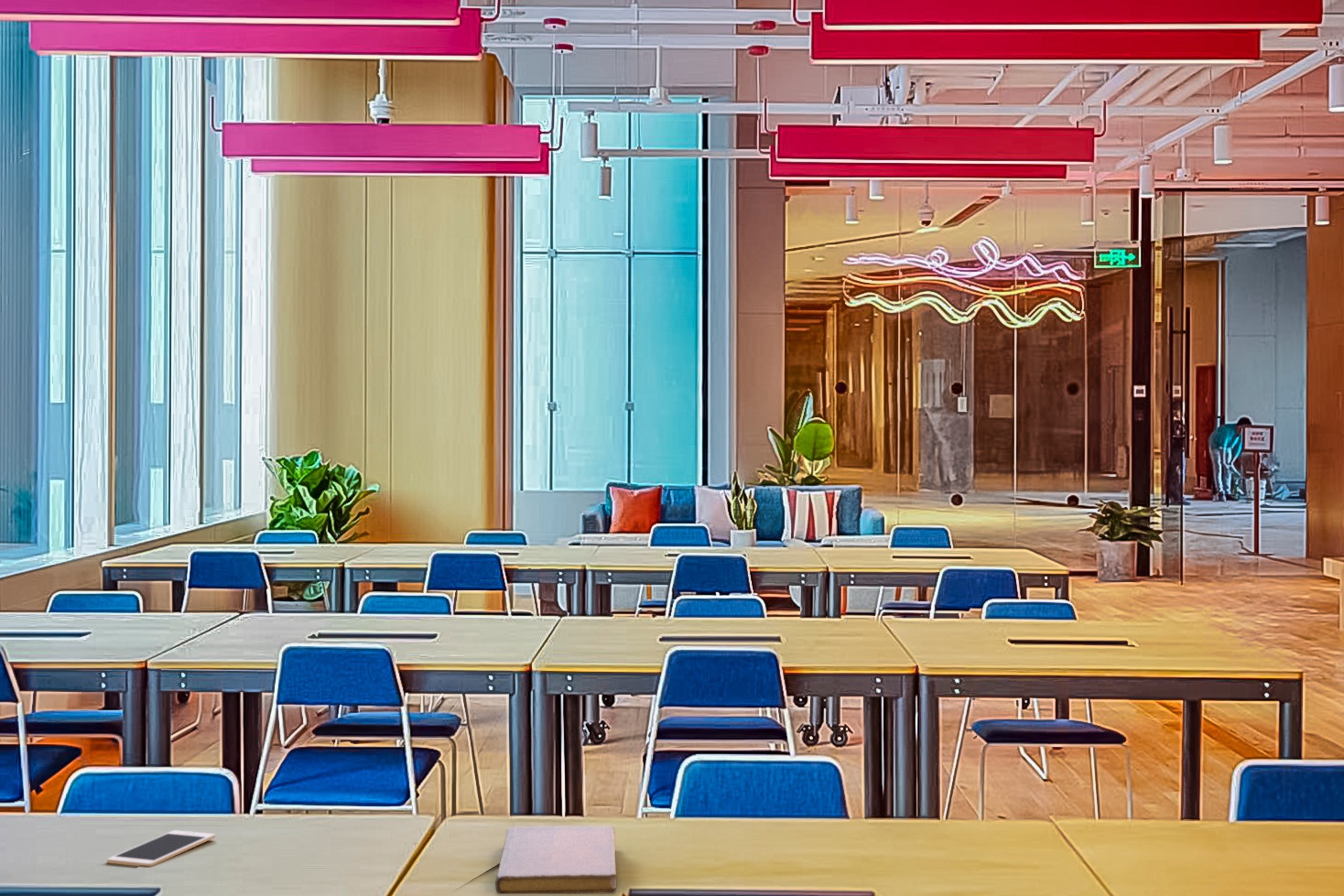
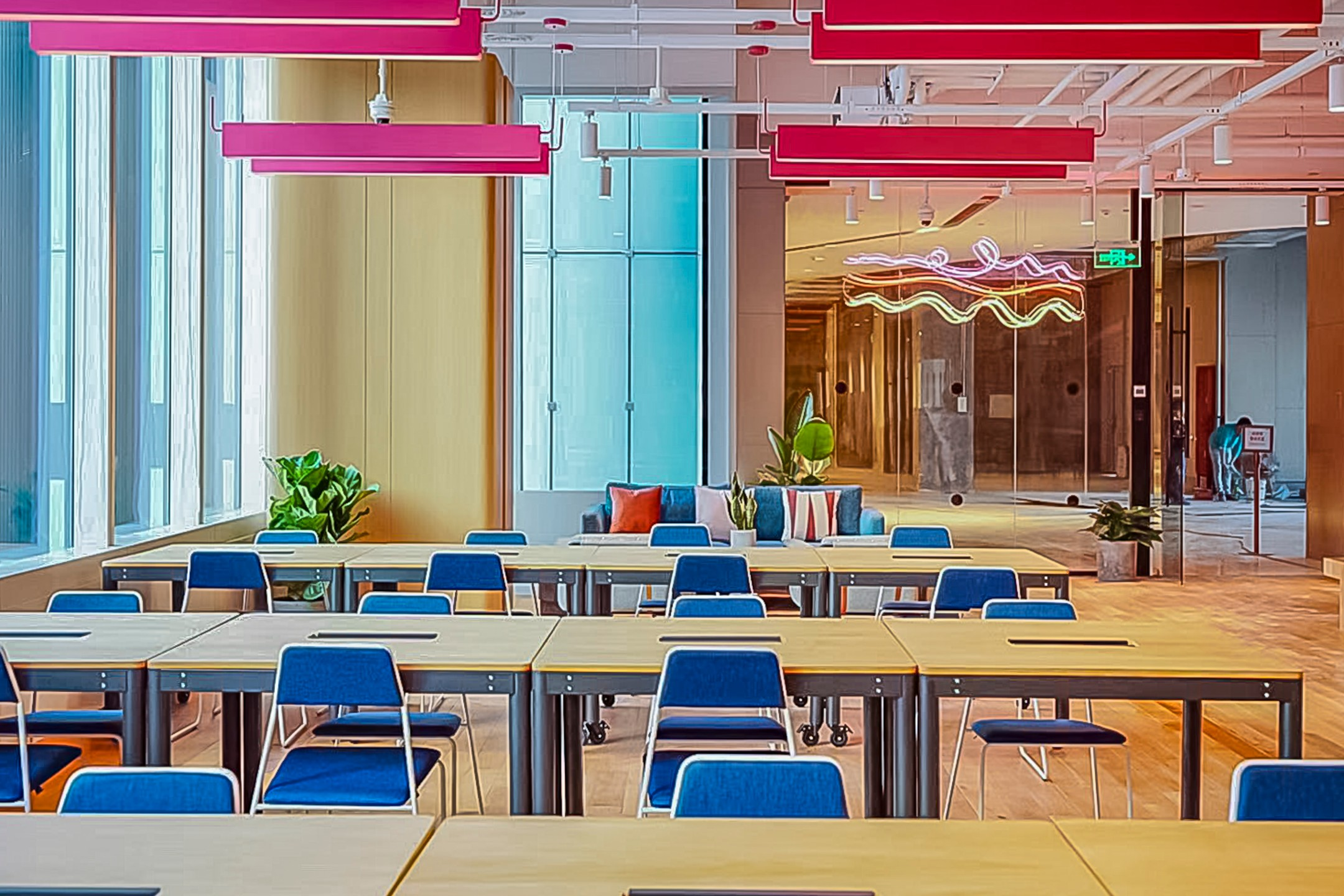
- notebook [495,825,617,895]
- cell phone [106,829,216,867]
